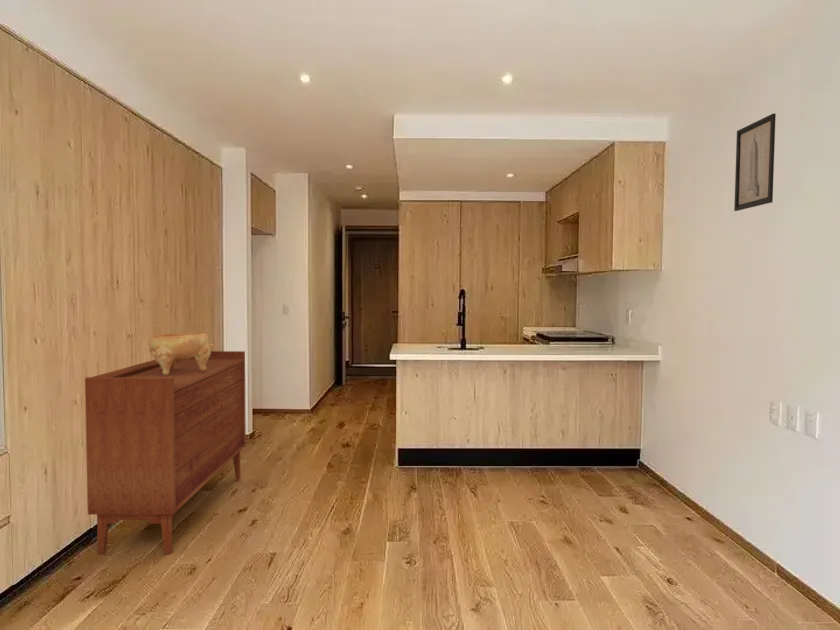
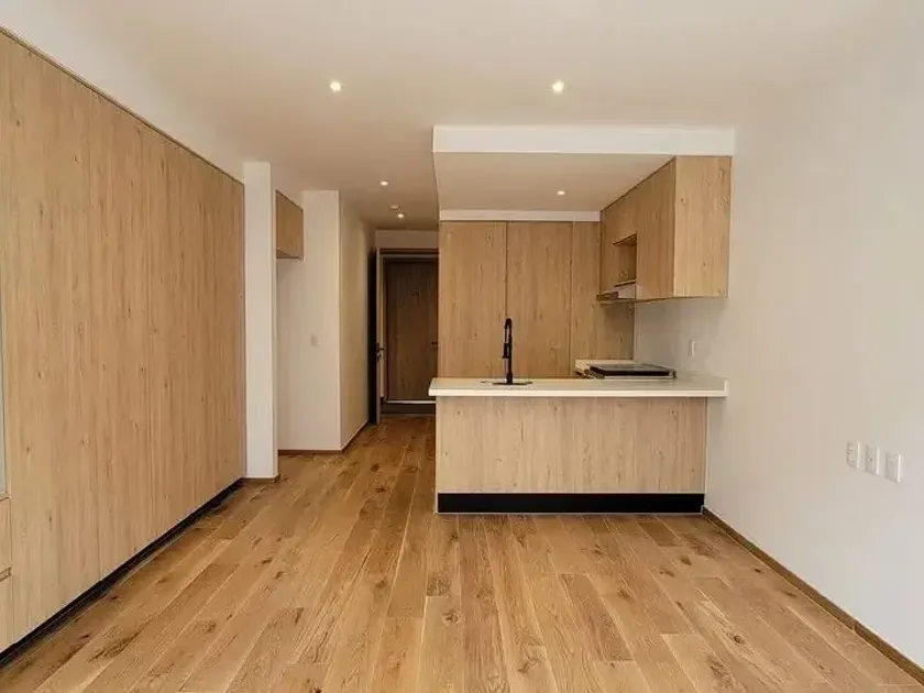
- sideboard [84,350,247,556]
- decorative bowl [148,331,215,375]
- wall art [733,112,777,212]
